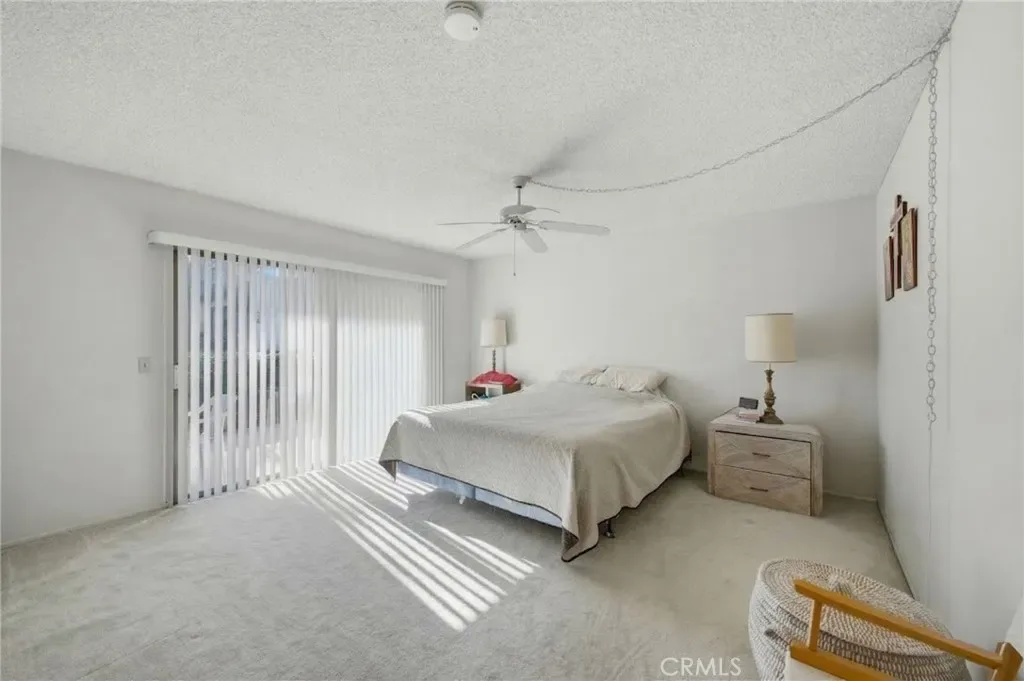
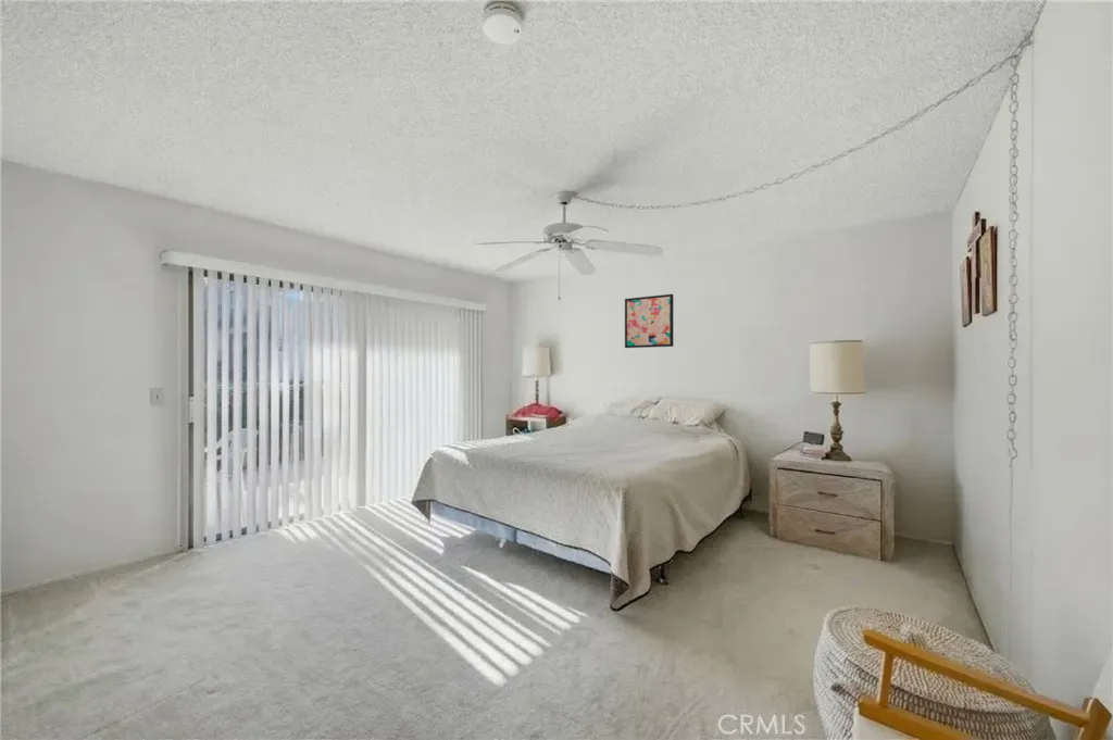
+ wall art [624,293,674,349]
